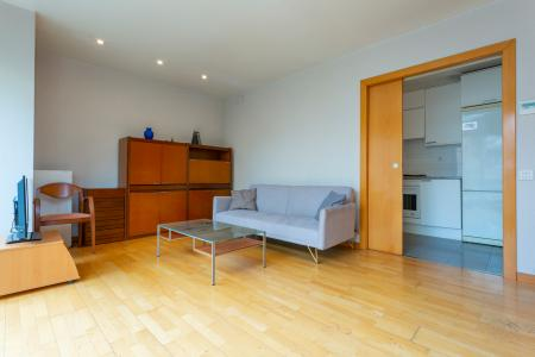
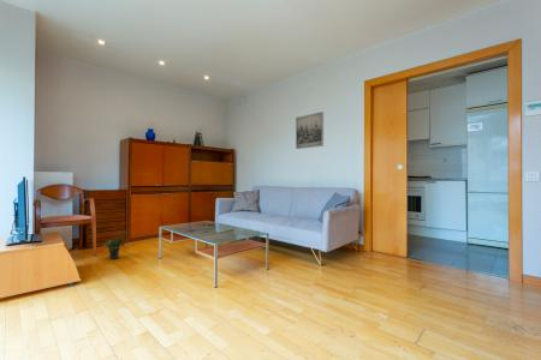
+ wall art [295,110,325,150]
+ potted plant [100,230,130,260]
